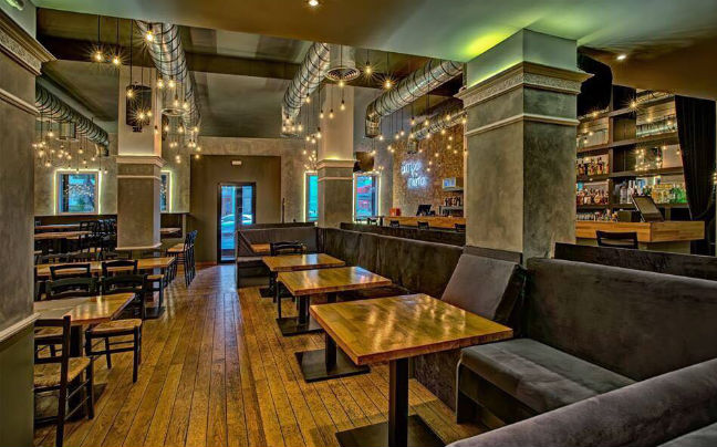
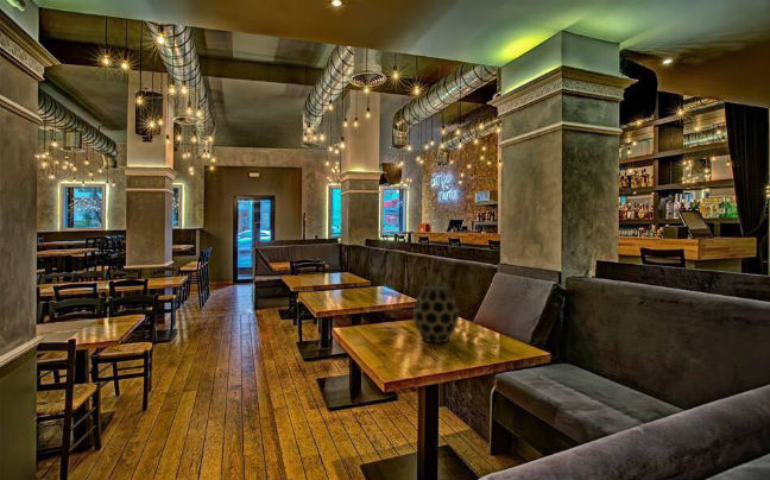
+ vase [412,285,460,343]
